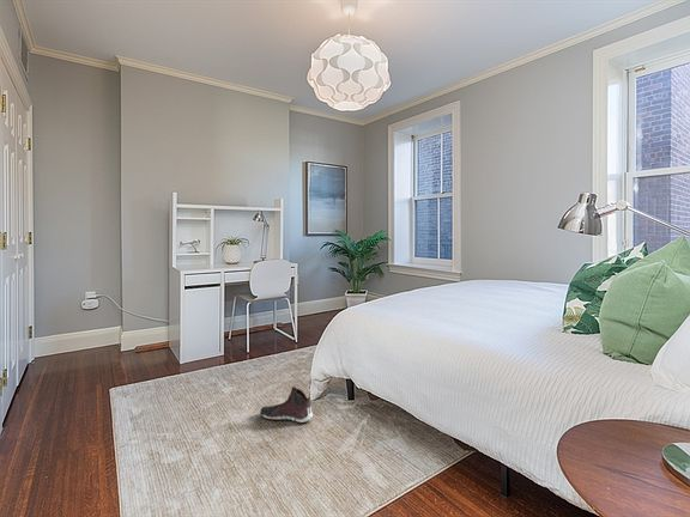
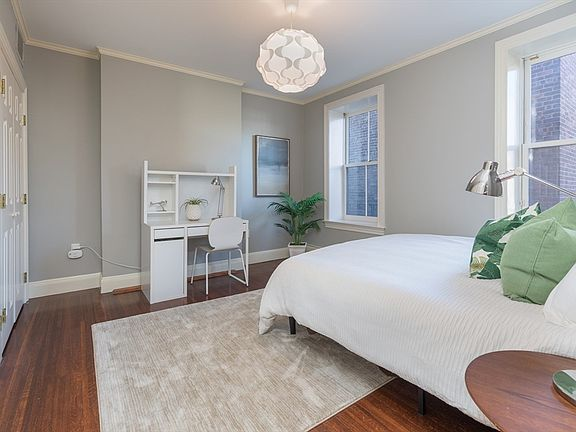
- sneaker [259,385,314,424]
